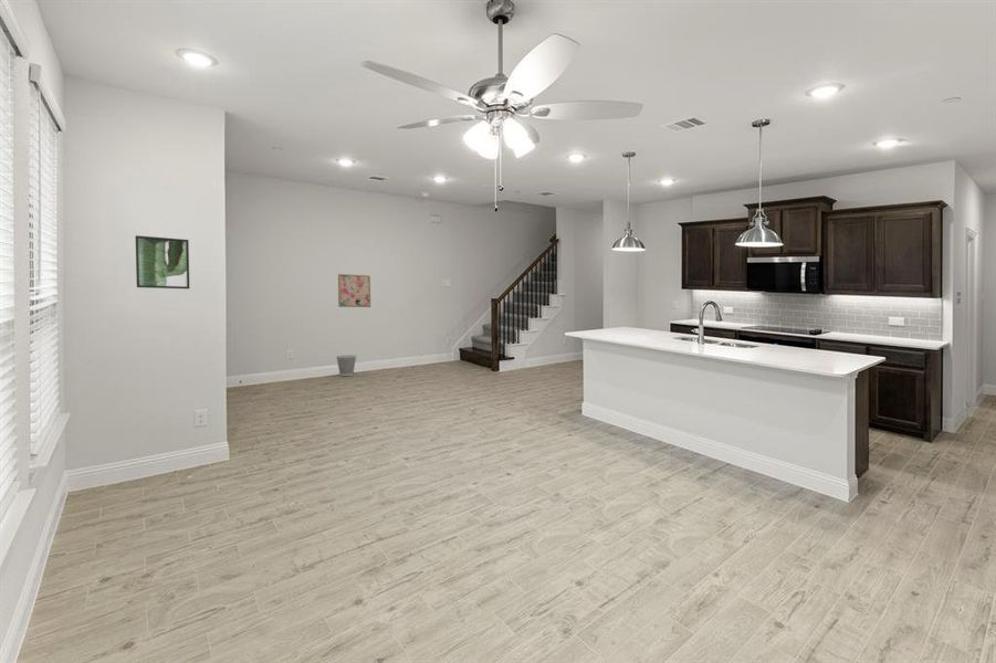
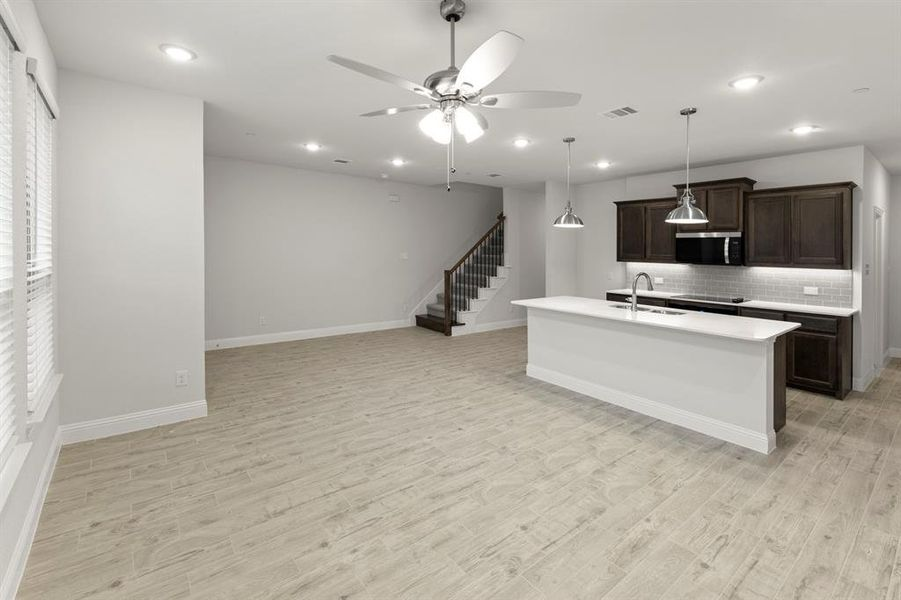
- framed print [135,234,190,290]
- wastebasket [335,354,357,377]
- wall art [337,273,371,308]
